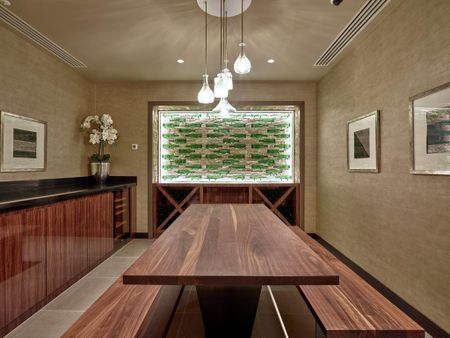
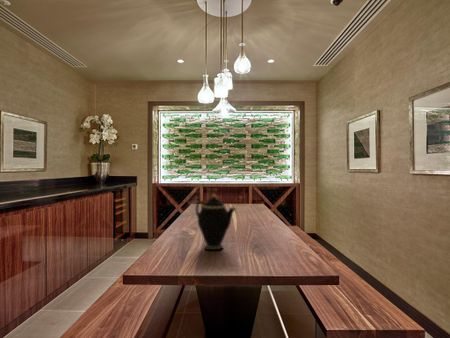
+ teapot [195,193,237,251]
